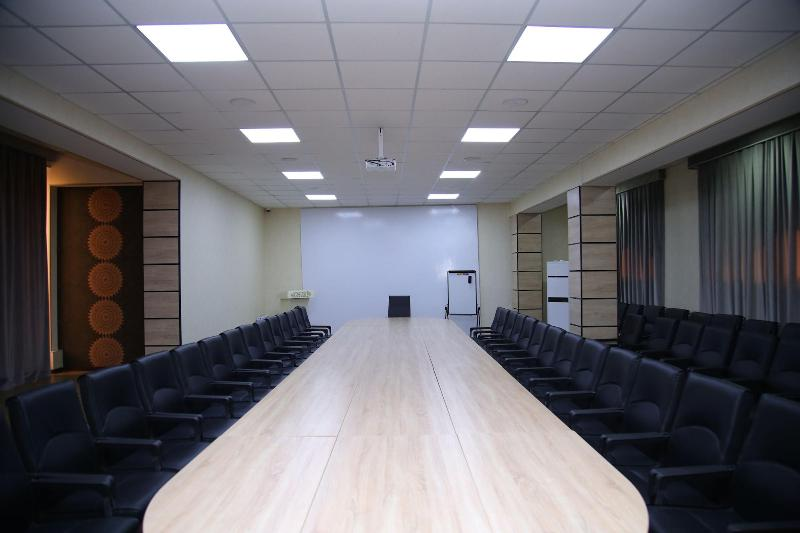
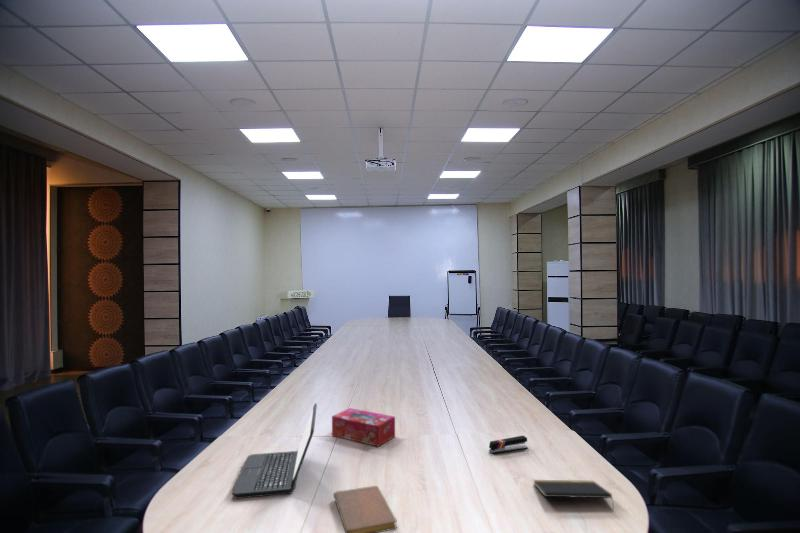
+ laptop [231,402,318,500]
+ stapler [488,435,529,455]
+ notebook [333,485,398,533]
+ tissue box [331,407,396,448]
+ notepad [532,479,615,508]
